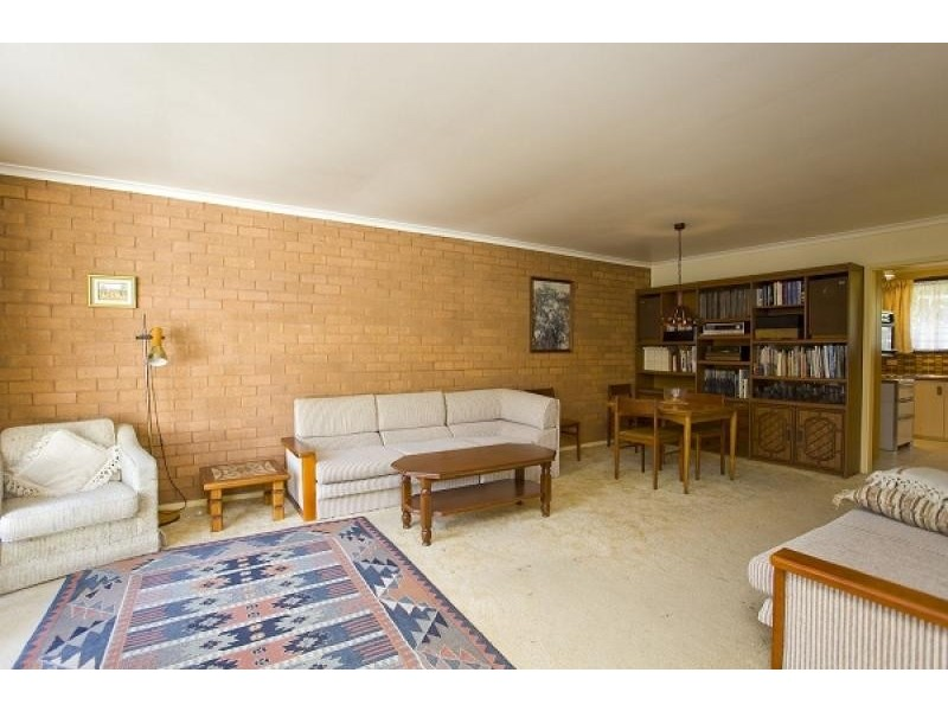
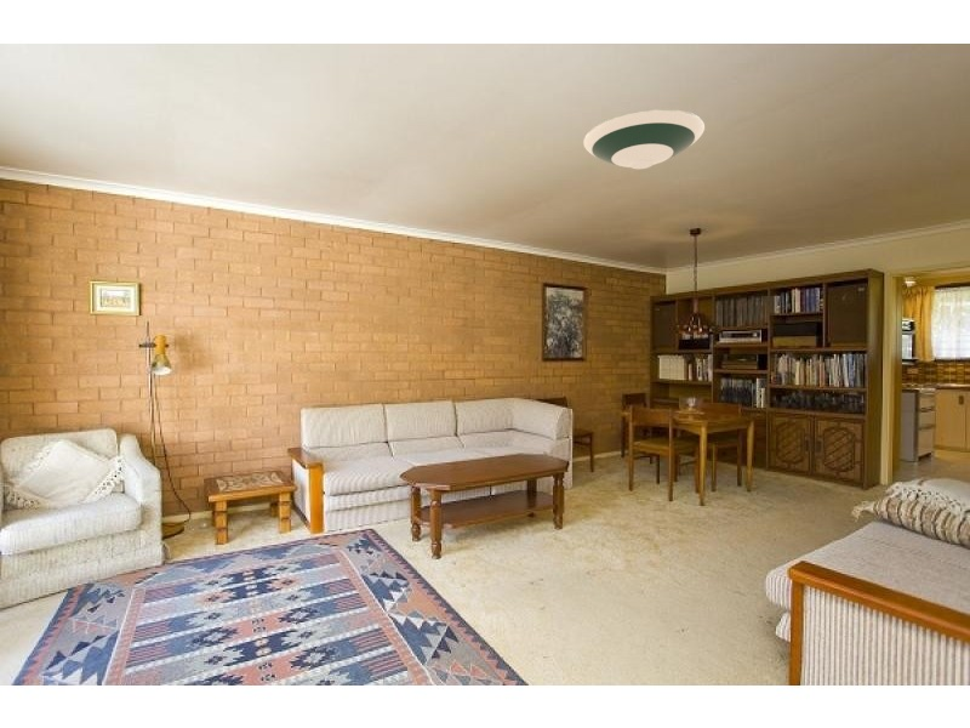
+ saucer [582,108,706,170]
